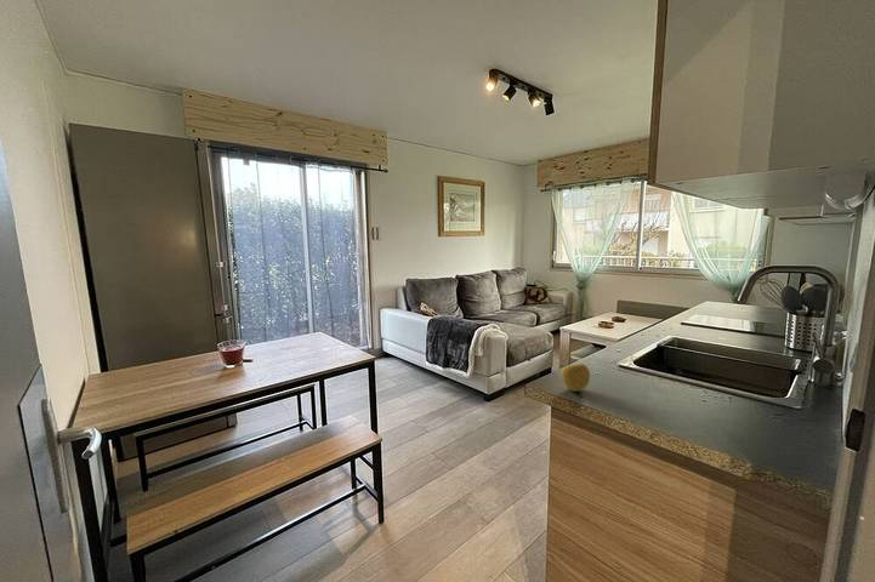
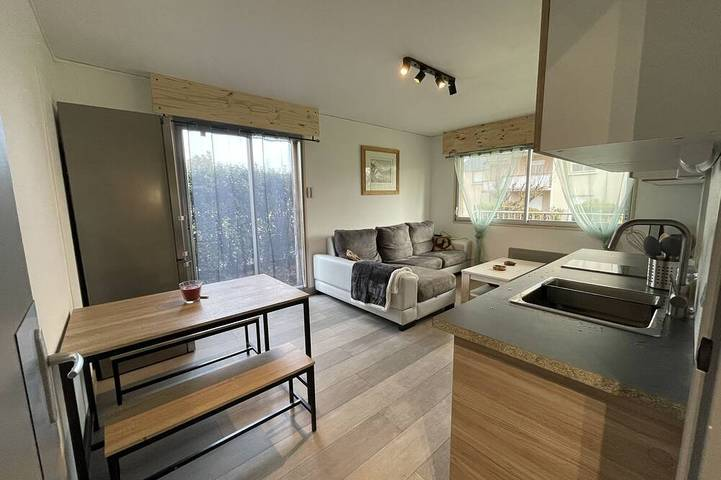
- apple [559,363,591,393]
